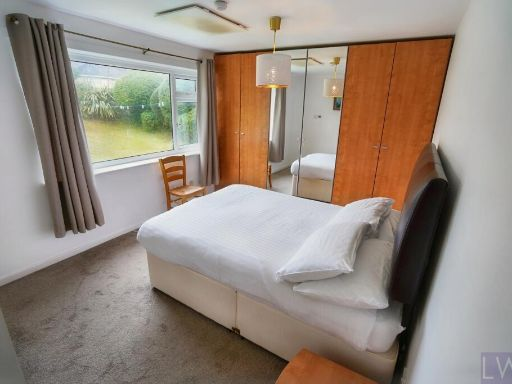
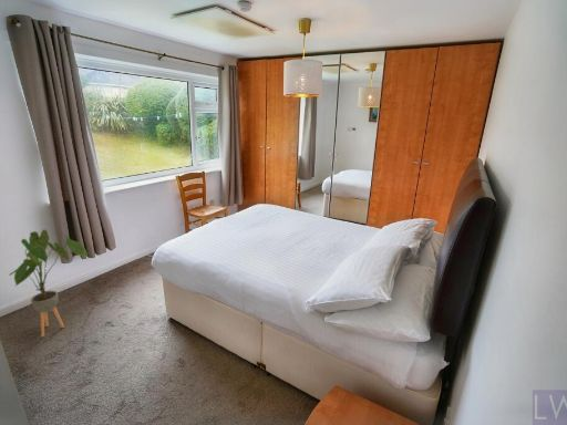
+ house plant [8,229,89,338]
